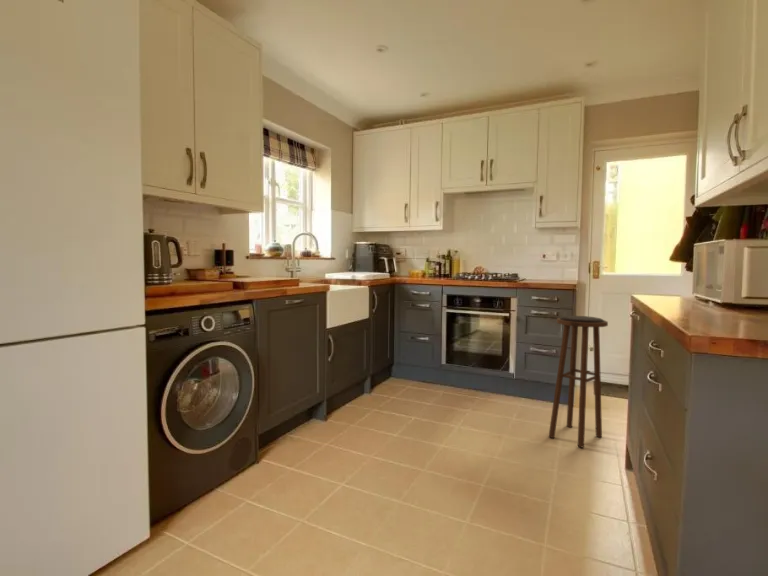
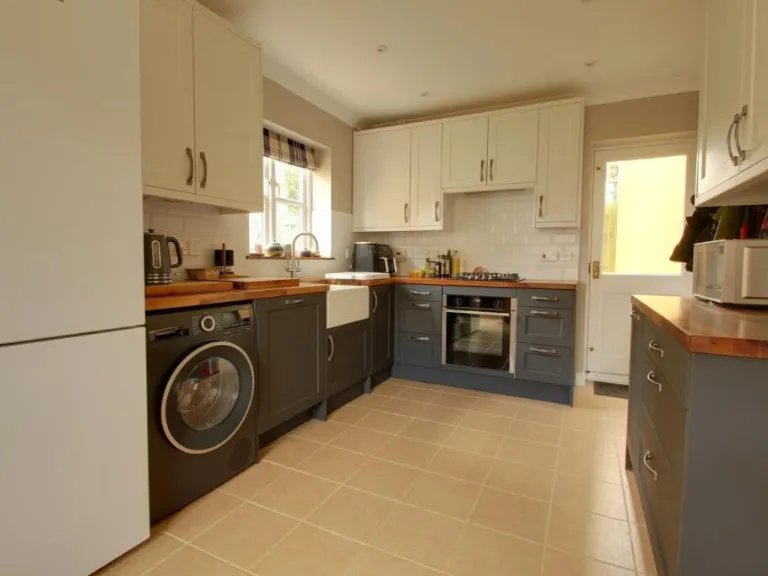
- stool [548,315,609,448]
